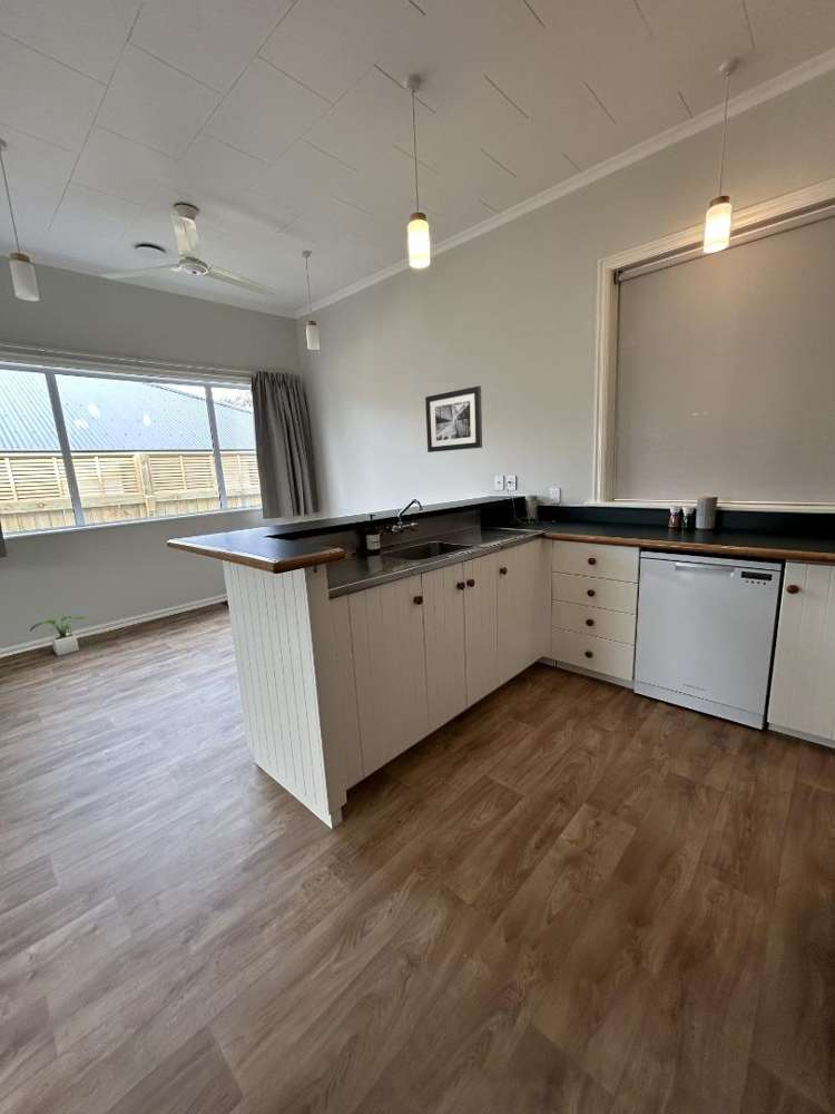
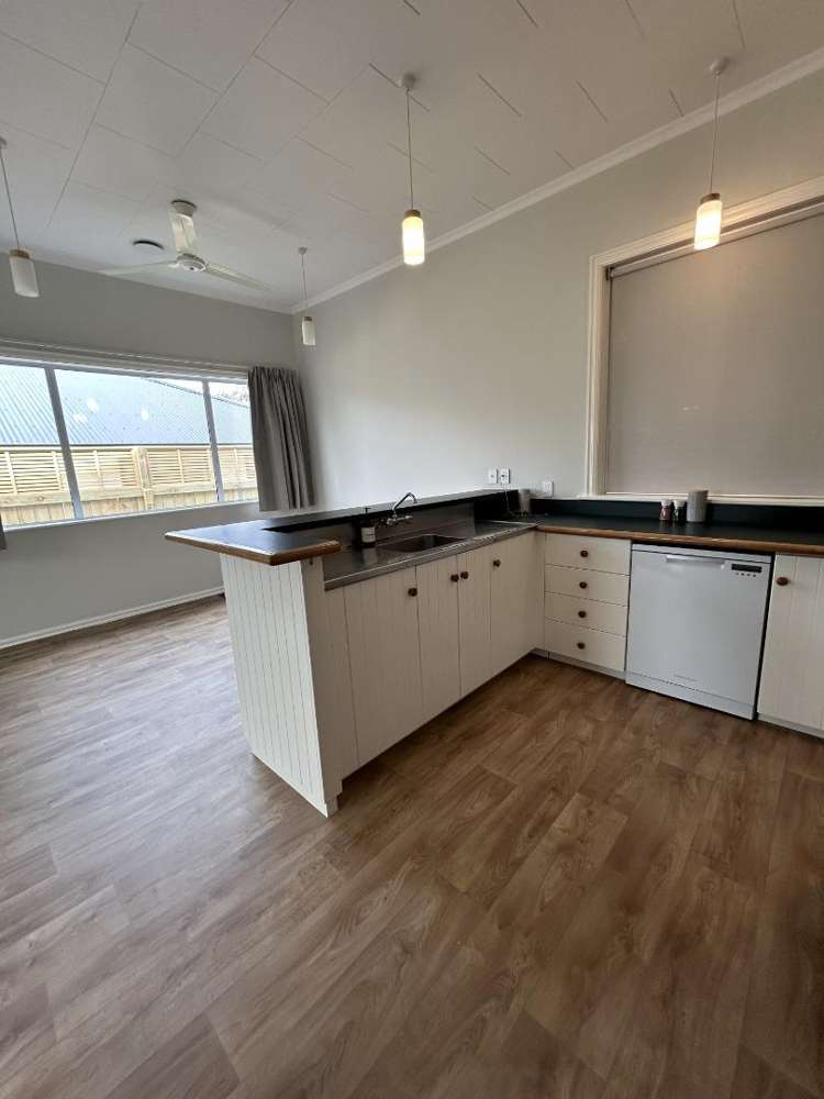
- wall art [424,385,483,453]
- potted plant [29,615,88,657]
